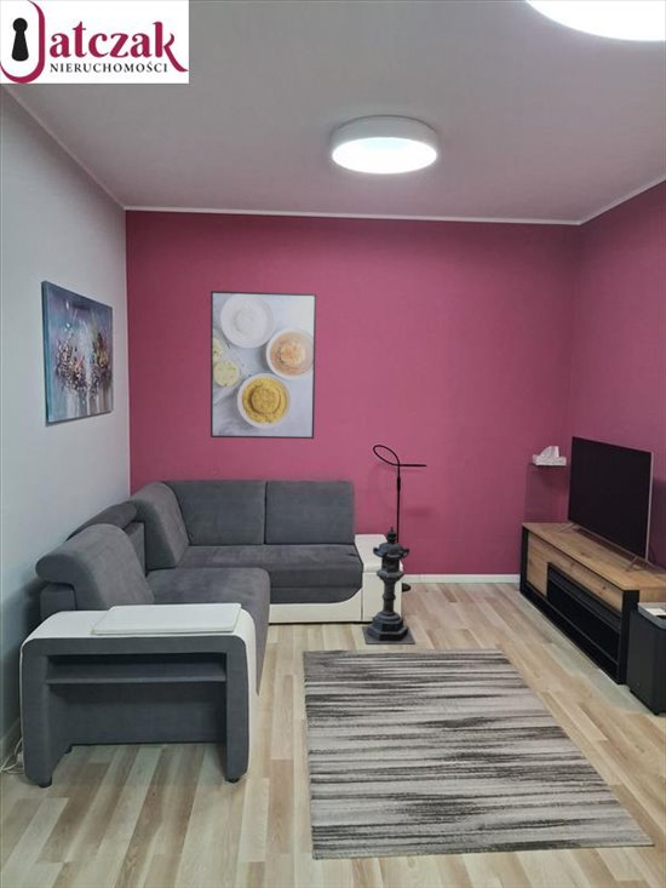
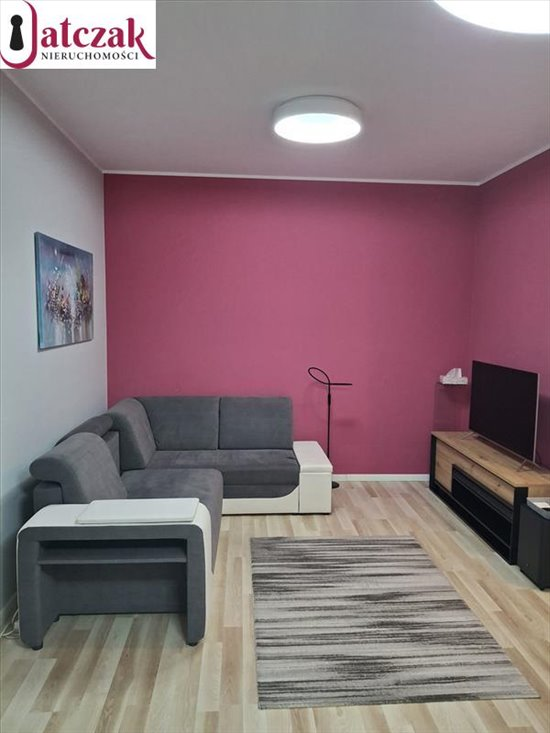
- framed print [209,290,317,440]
- lantern [361,525,417,644]
